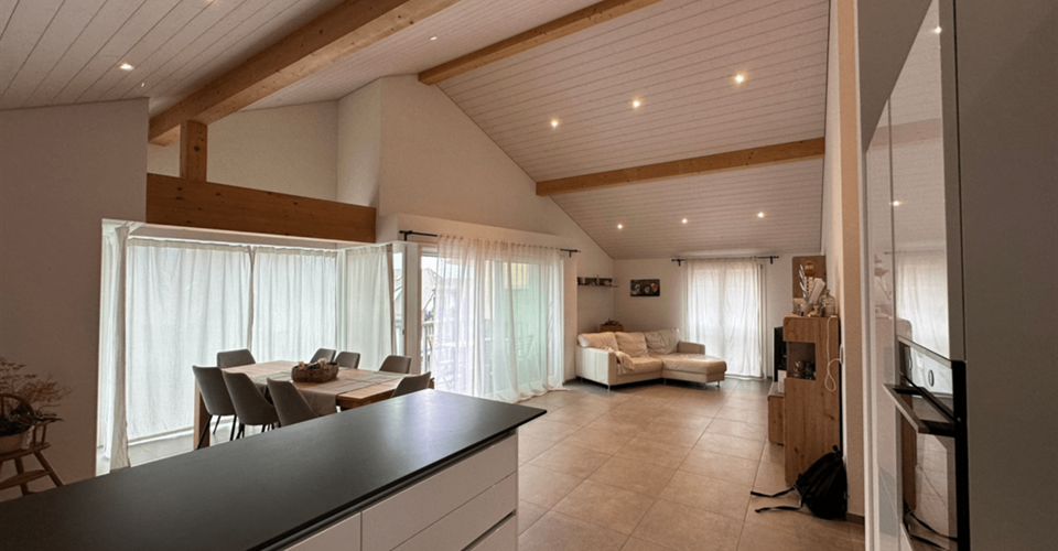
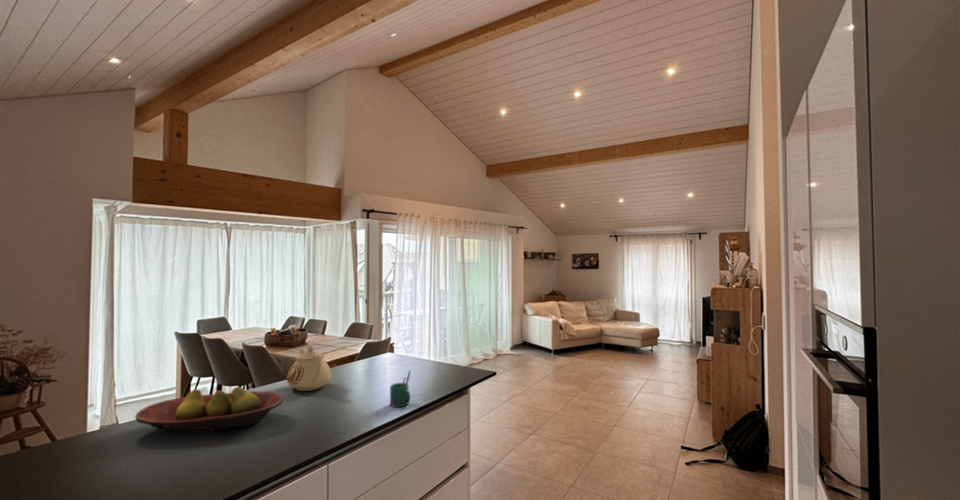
+ mug [389,370,412,408]
+ teapot [286,344,332,392]
+ fruit bowl [134,386,285,434]
